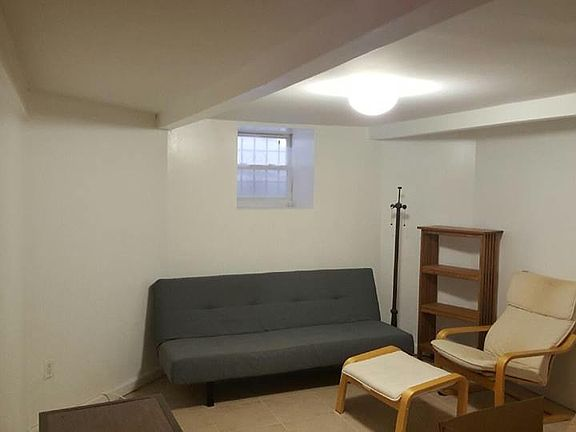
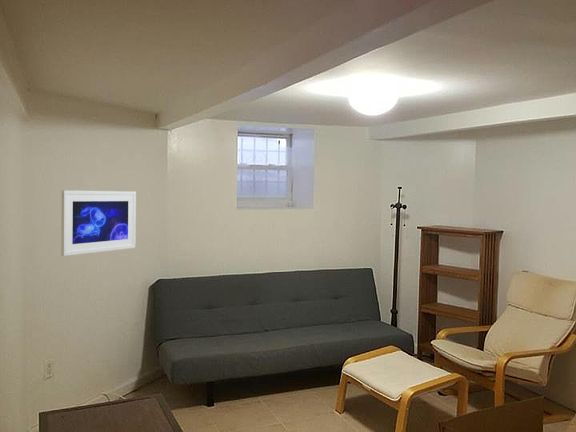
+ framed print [60,189,137,257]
